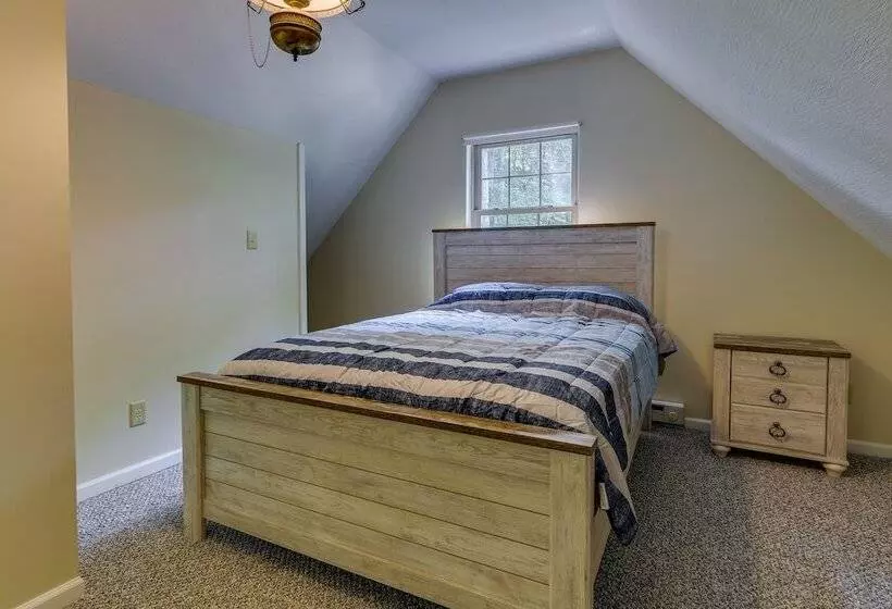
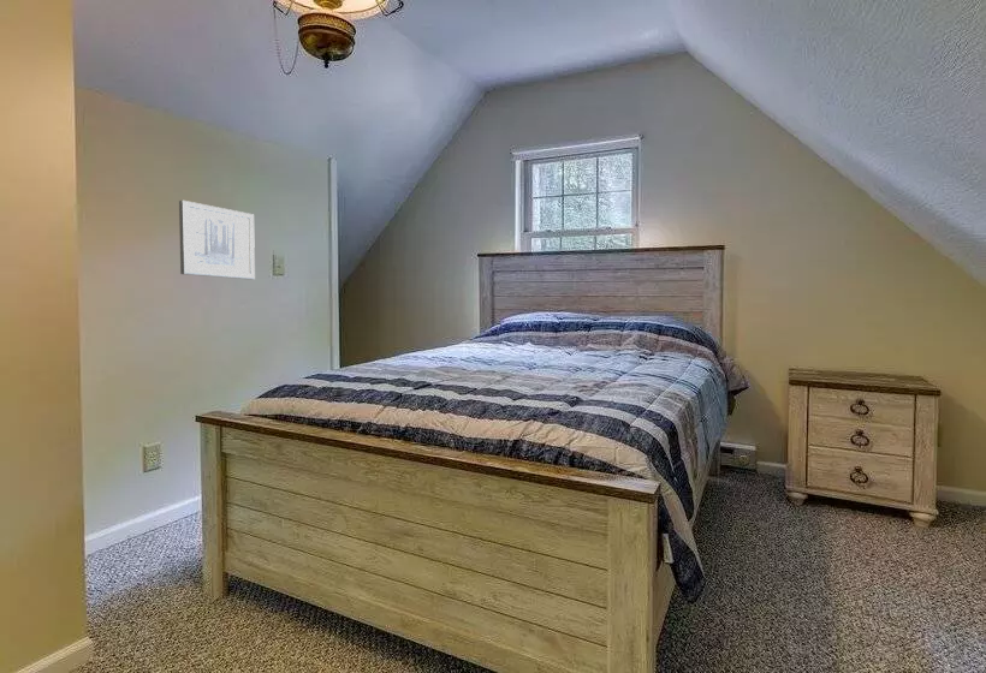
+ wall art [178,199,256,280]
